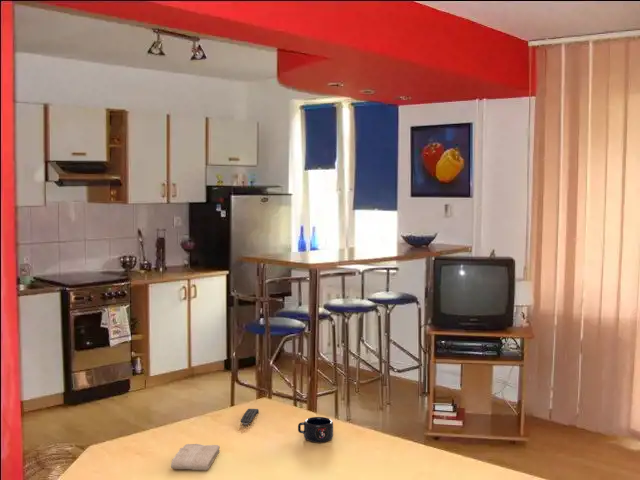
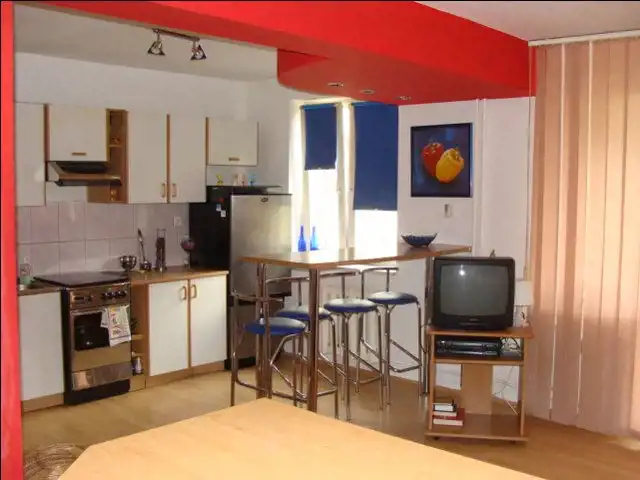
- washcloth [170,443,221,471]
- mug [297,416,334,443]
- remote control [240,408,260,426]
